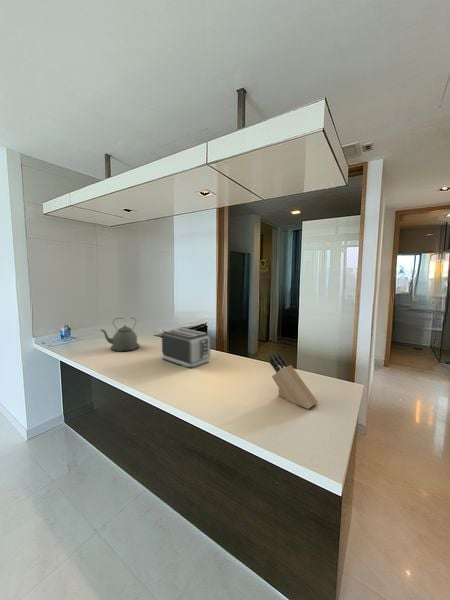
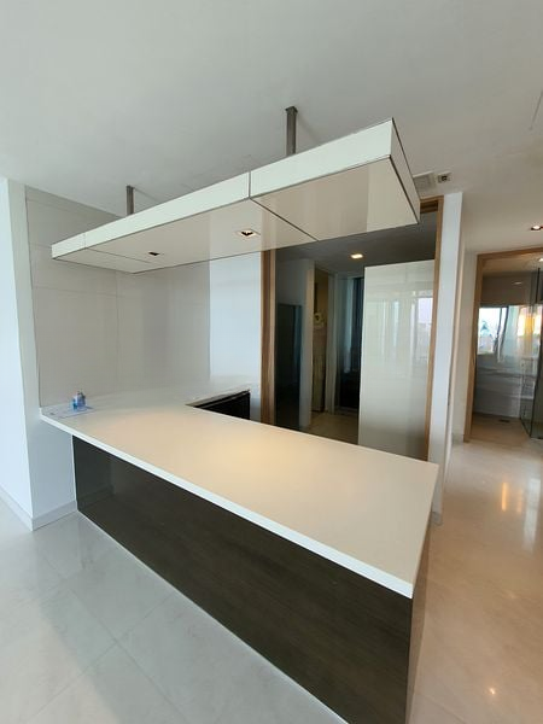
- toaster [161,327,211,369]
- kettle [100,317,140,353]
- knife block [269,352,319,410]
